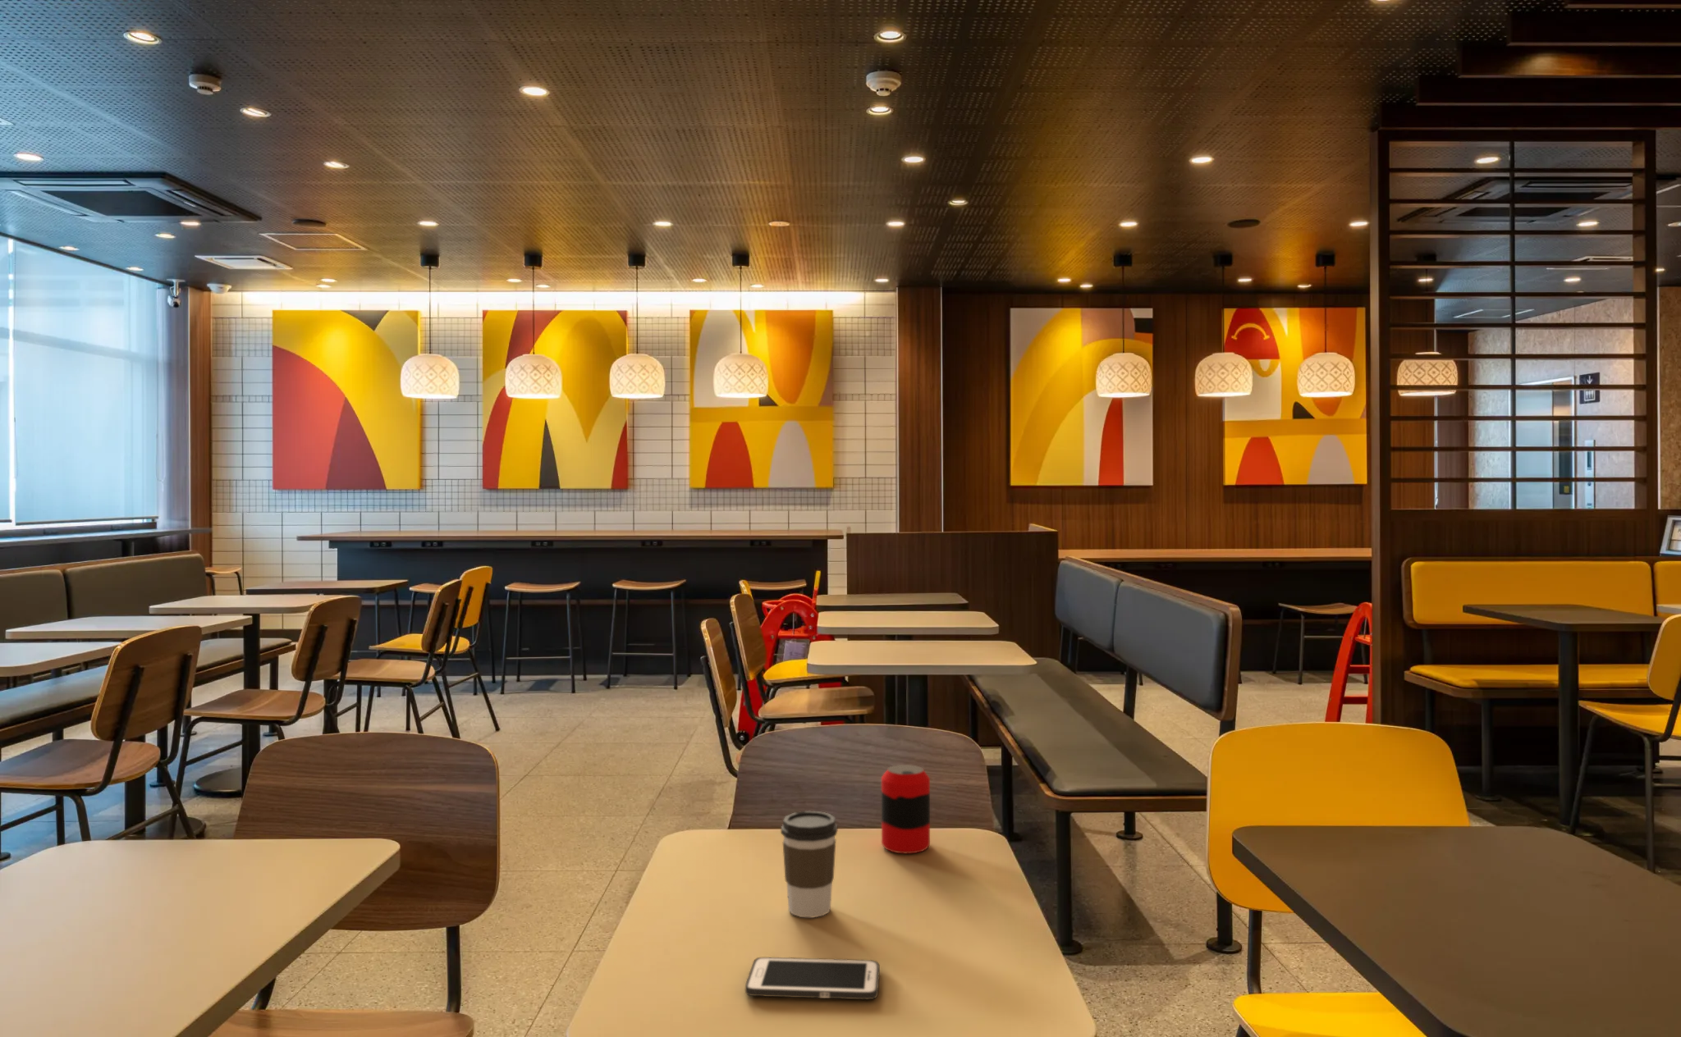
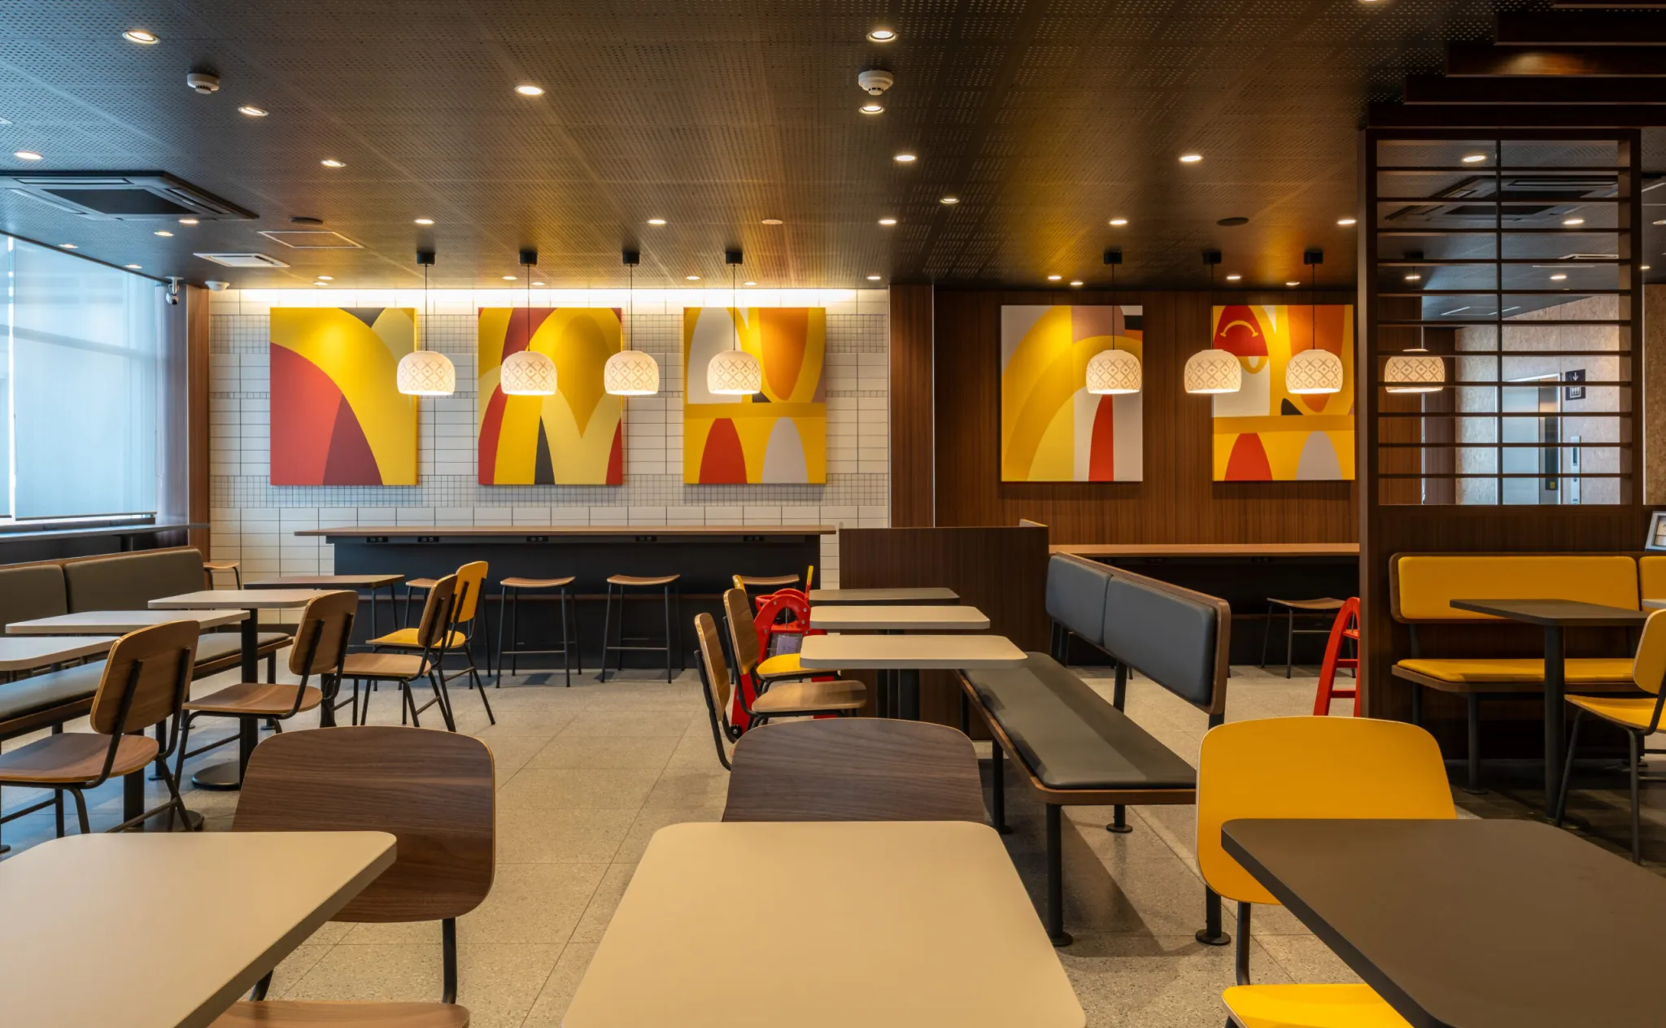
- soda can [880,763,931,855]
- cell phone [744,957,880,1000]
- coffee cup [779,810,839,919]
